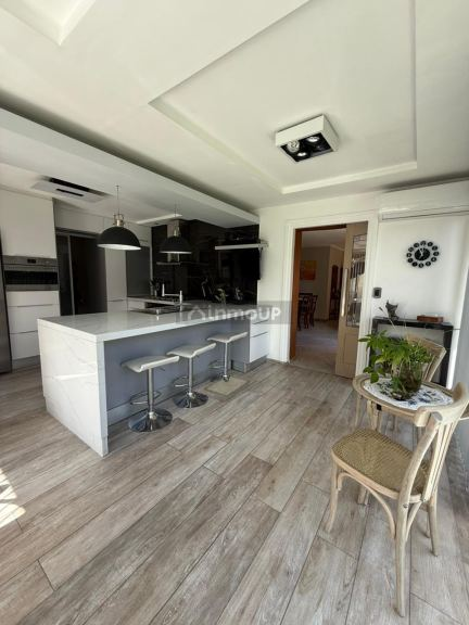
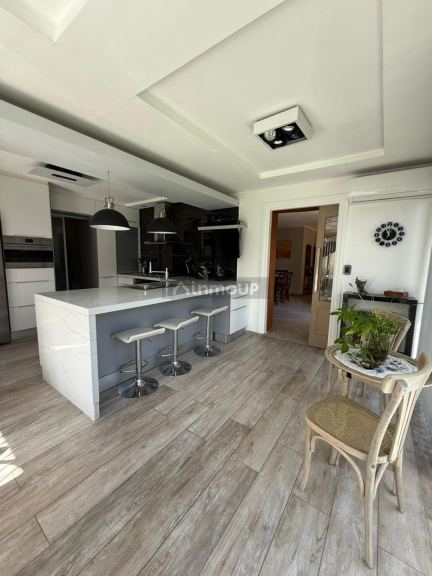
- doormat [193,373,257,403]
